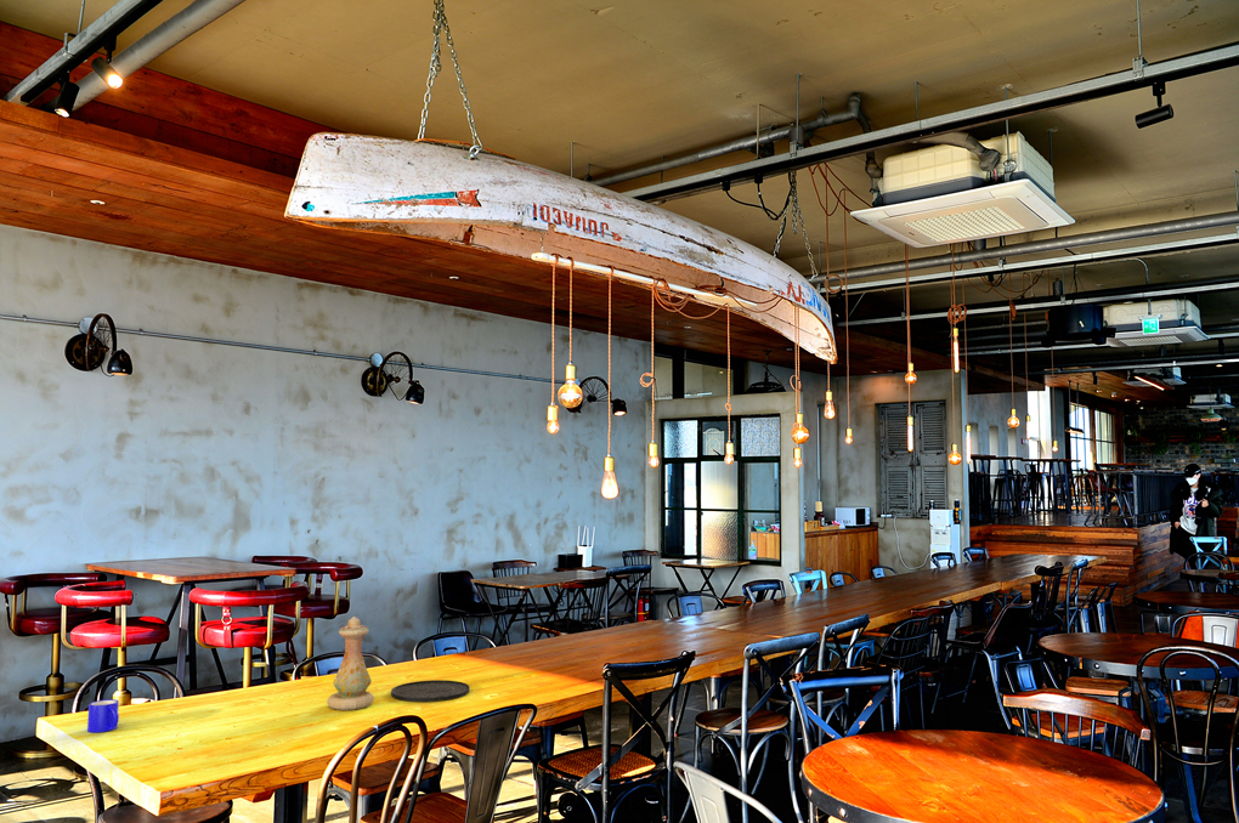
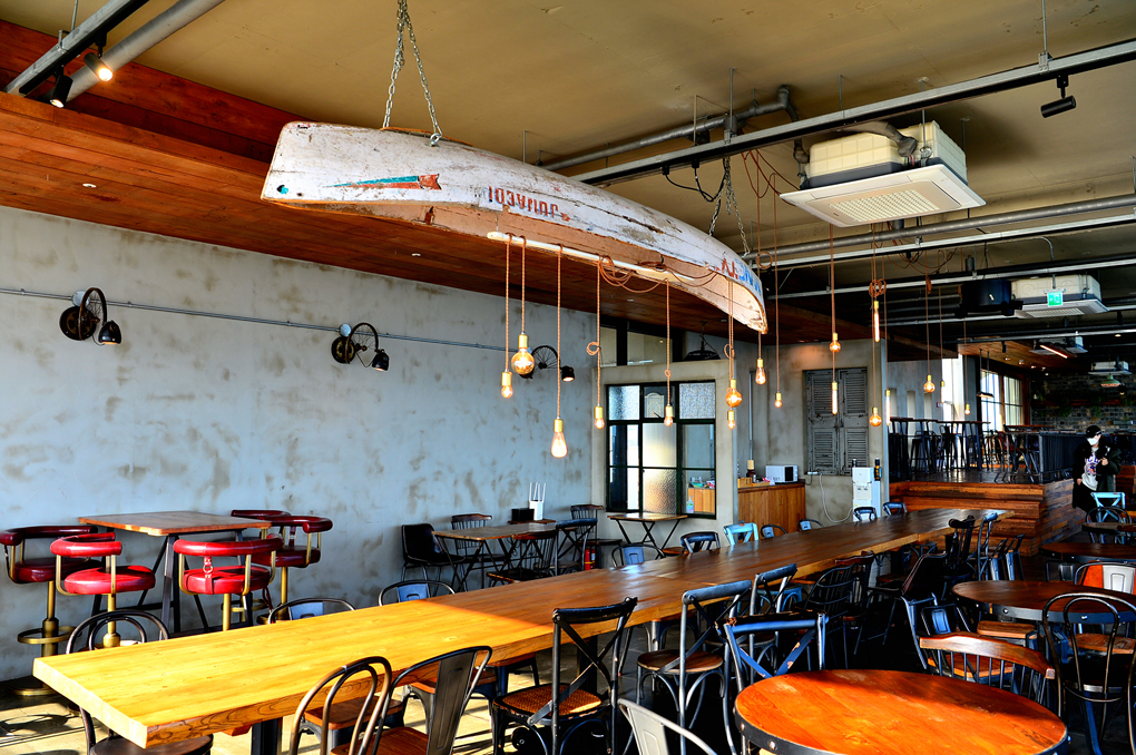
- vase [326,615,375,711]
- mug [86,698,120,733]
- plate [390,679,471,703]
